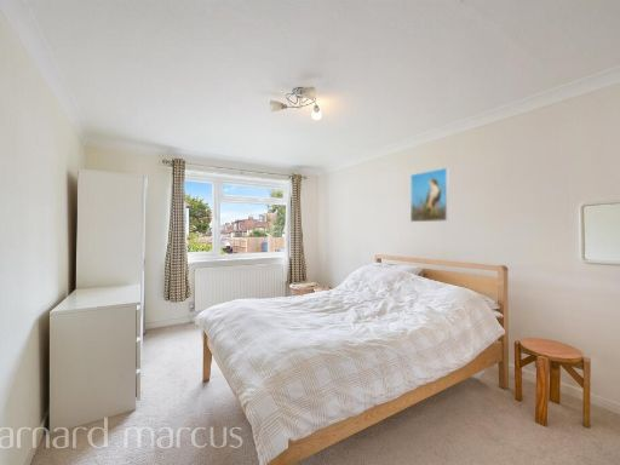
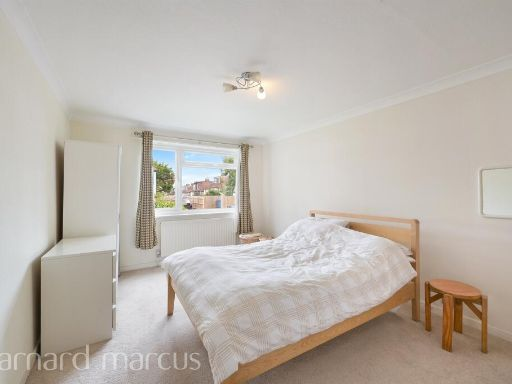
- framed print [409,167,450,223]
